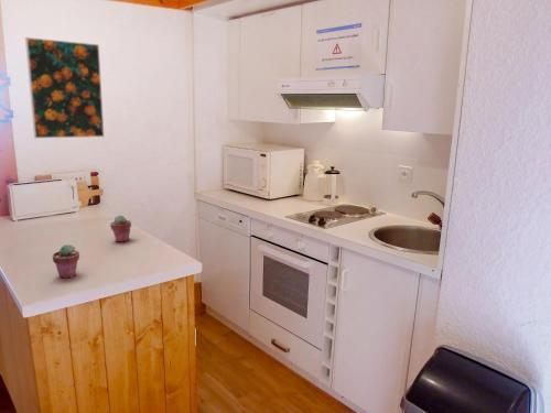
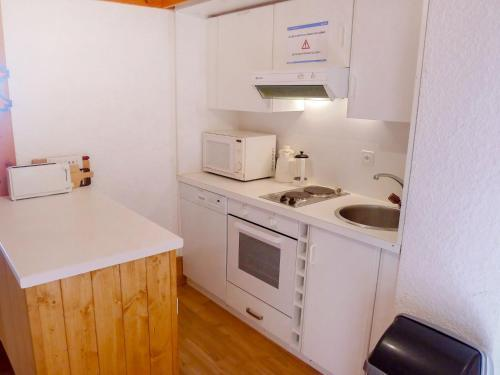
- potted succulent [109,215,132,243]
- potted succulent [52,243,80,280]
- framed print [24,36,105,139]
